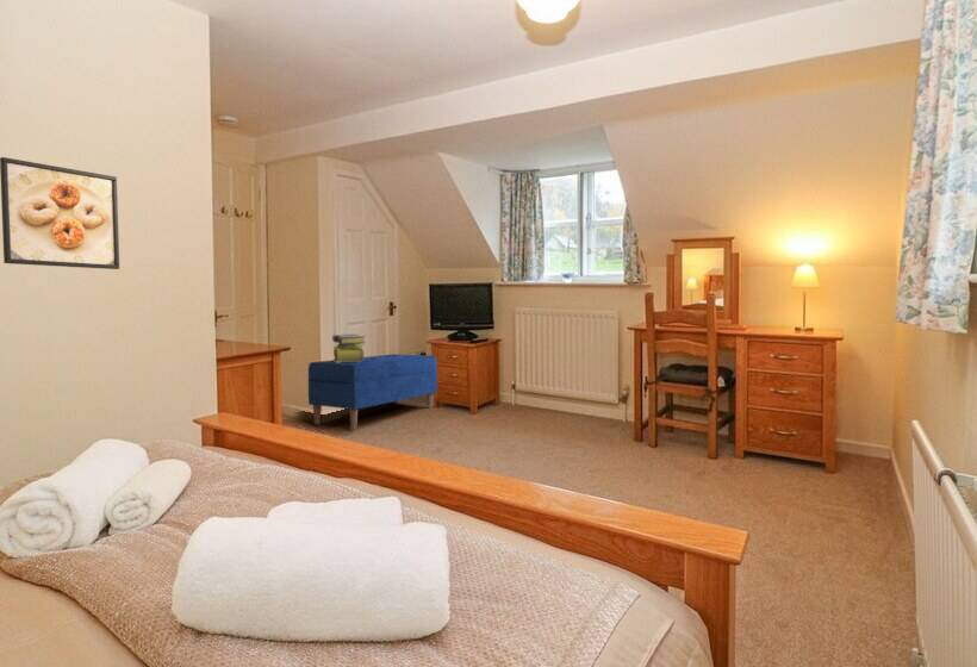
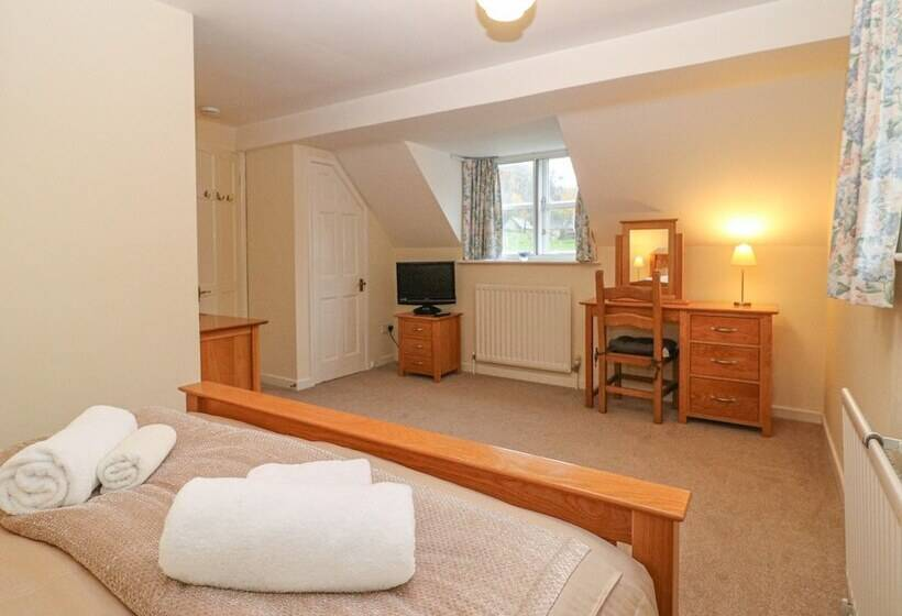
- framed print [0,156,120,270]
- bench [306,353,438,431]
- stack of books [331,332,367,362]
